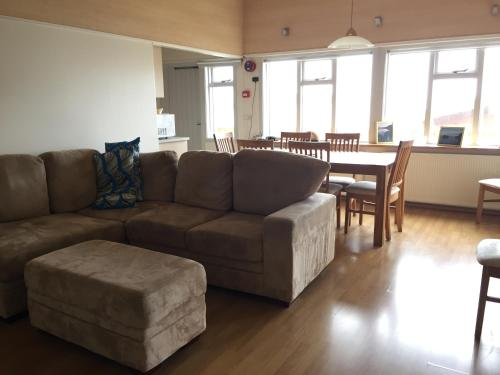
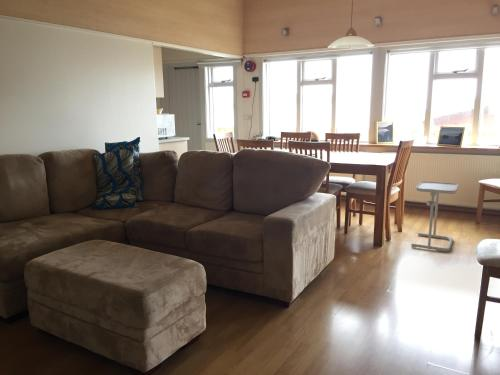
+ side table [410,180,459,253]
